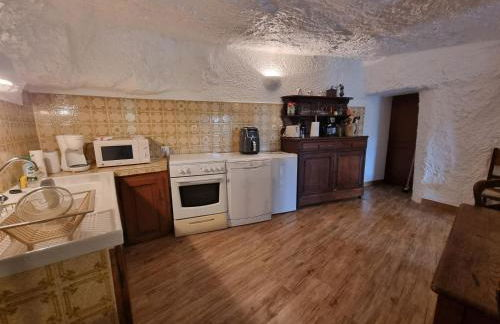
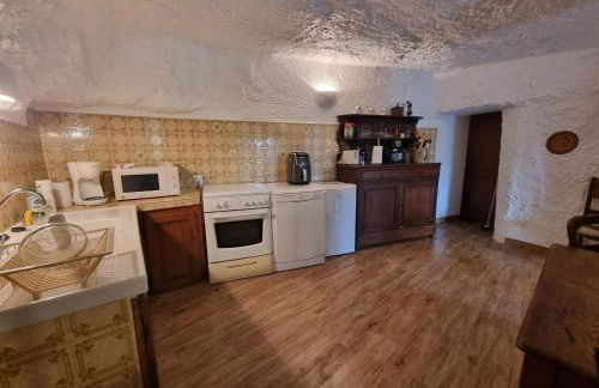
+ decorative plate [544,129,580,156]
